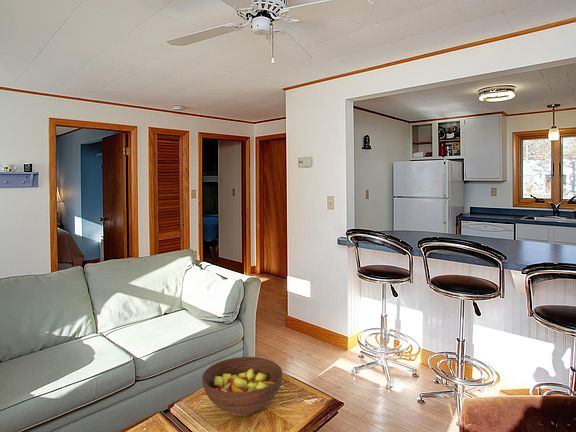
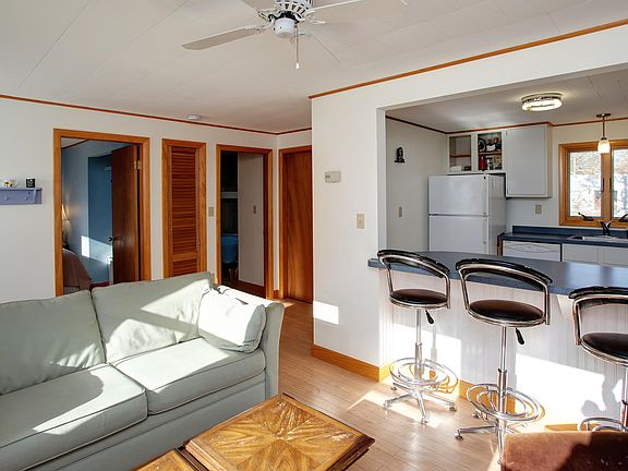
- fruit bowl [201,356,284,417]
